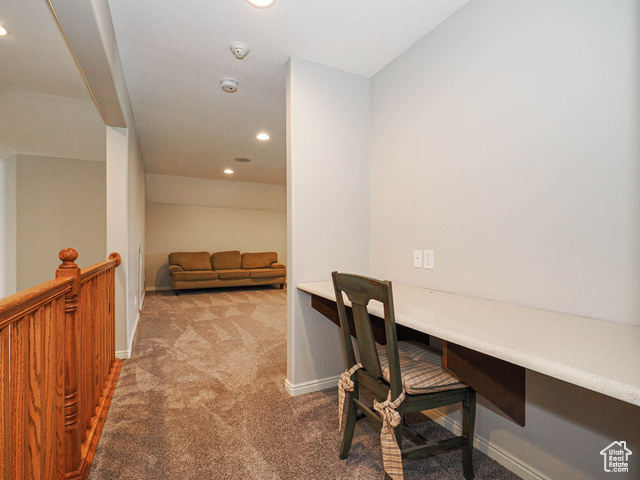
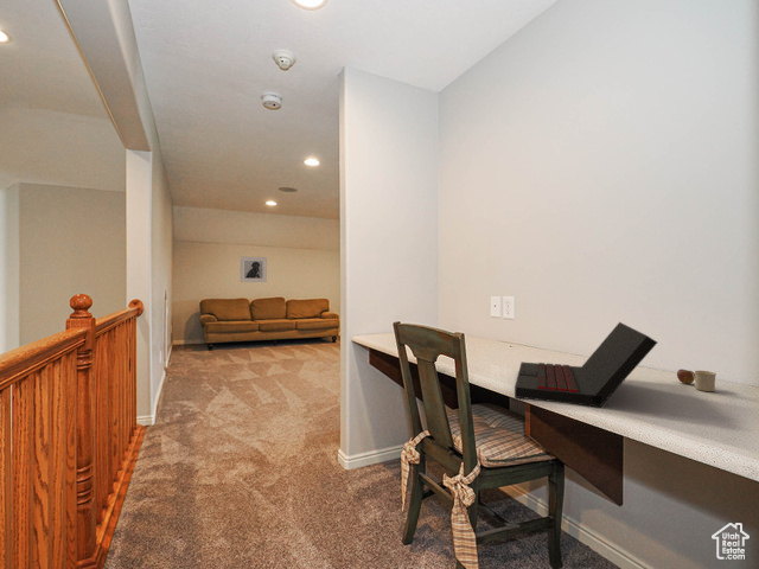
+ mug [676,369,717,392]
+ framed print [240,255,268,283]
+ laptop [514,321,658,408]
